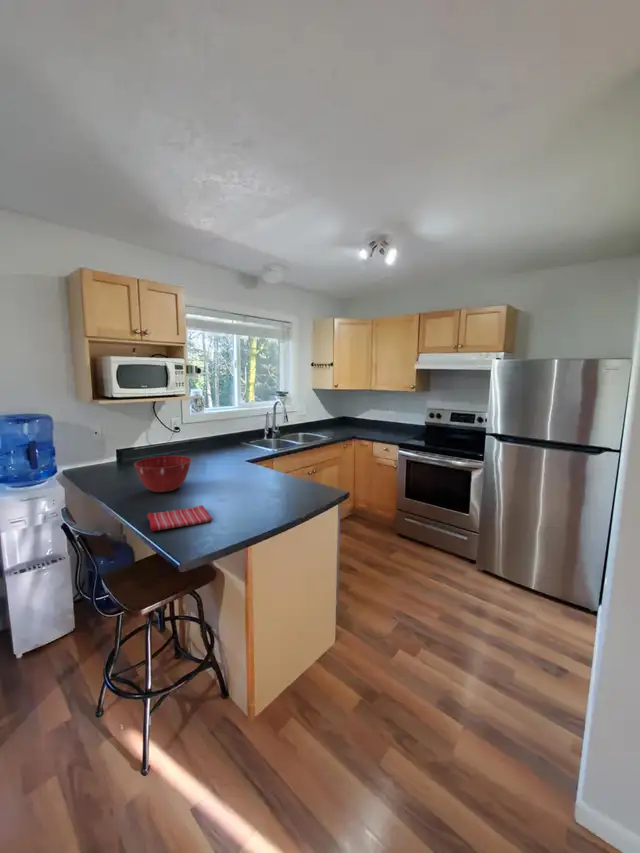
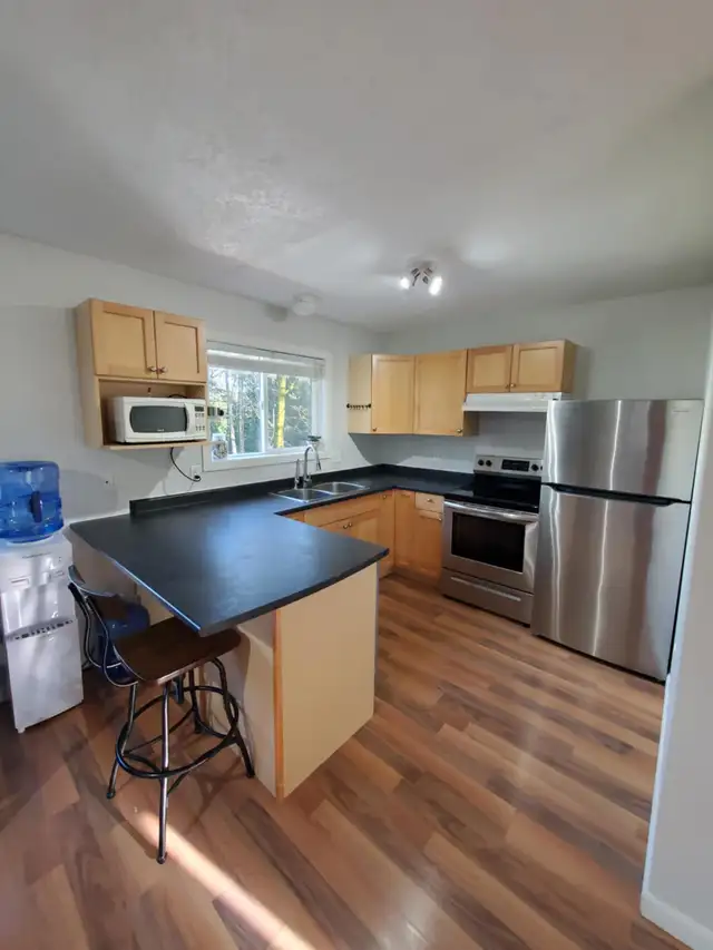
- dish towel [146,504,213,532]
- mixing bowl [133,455,192,493]
